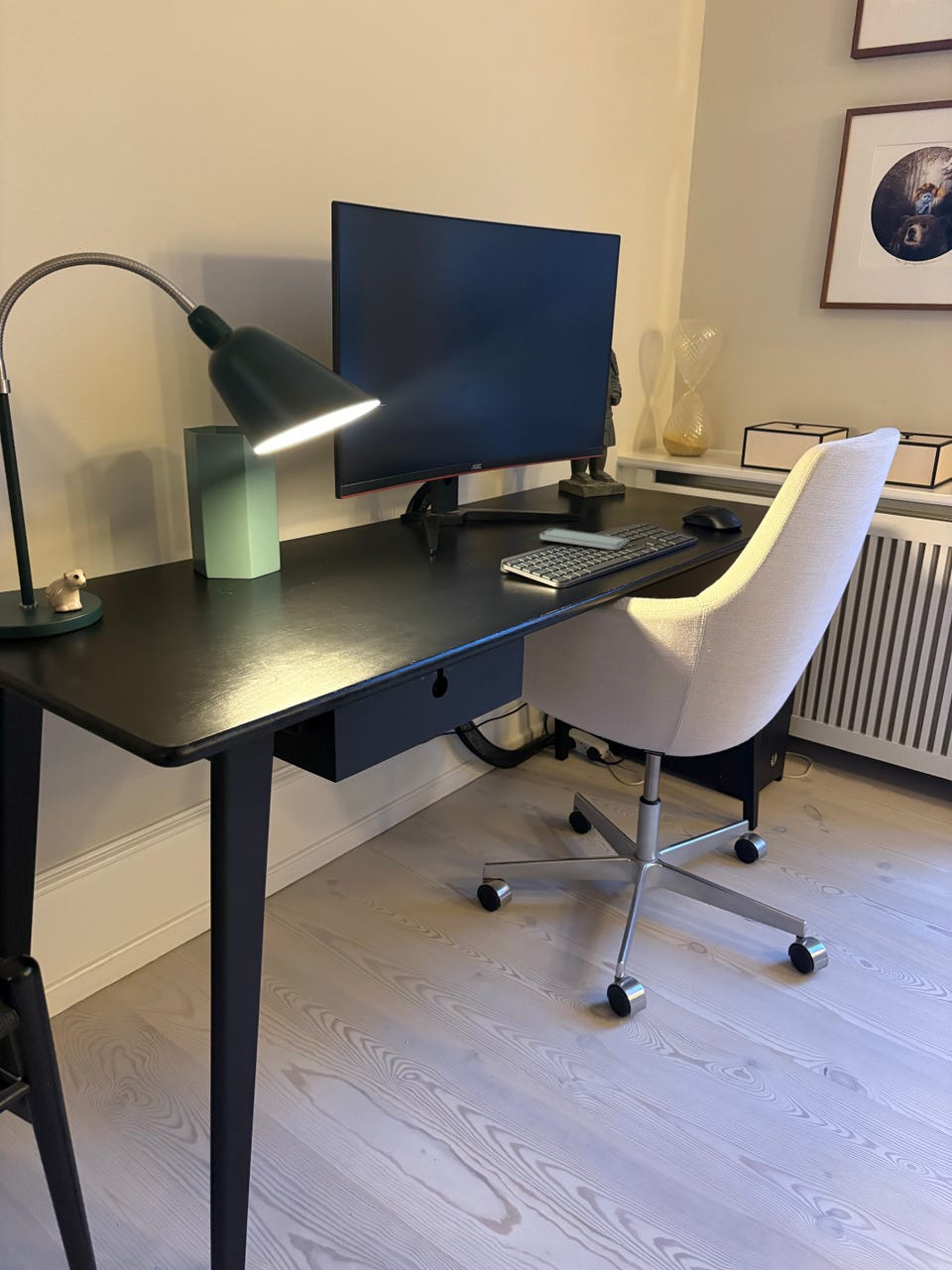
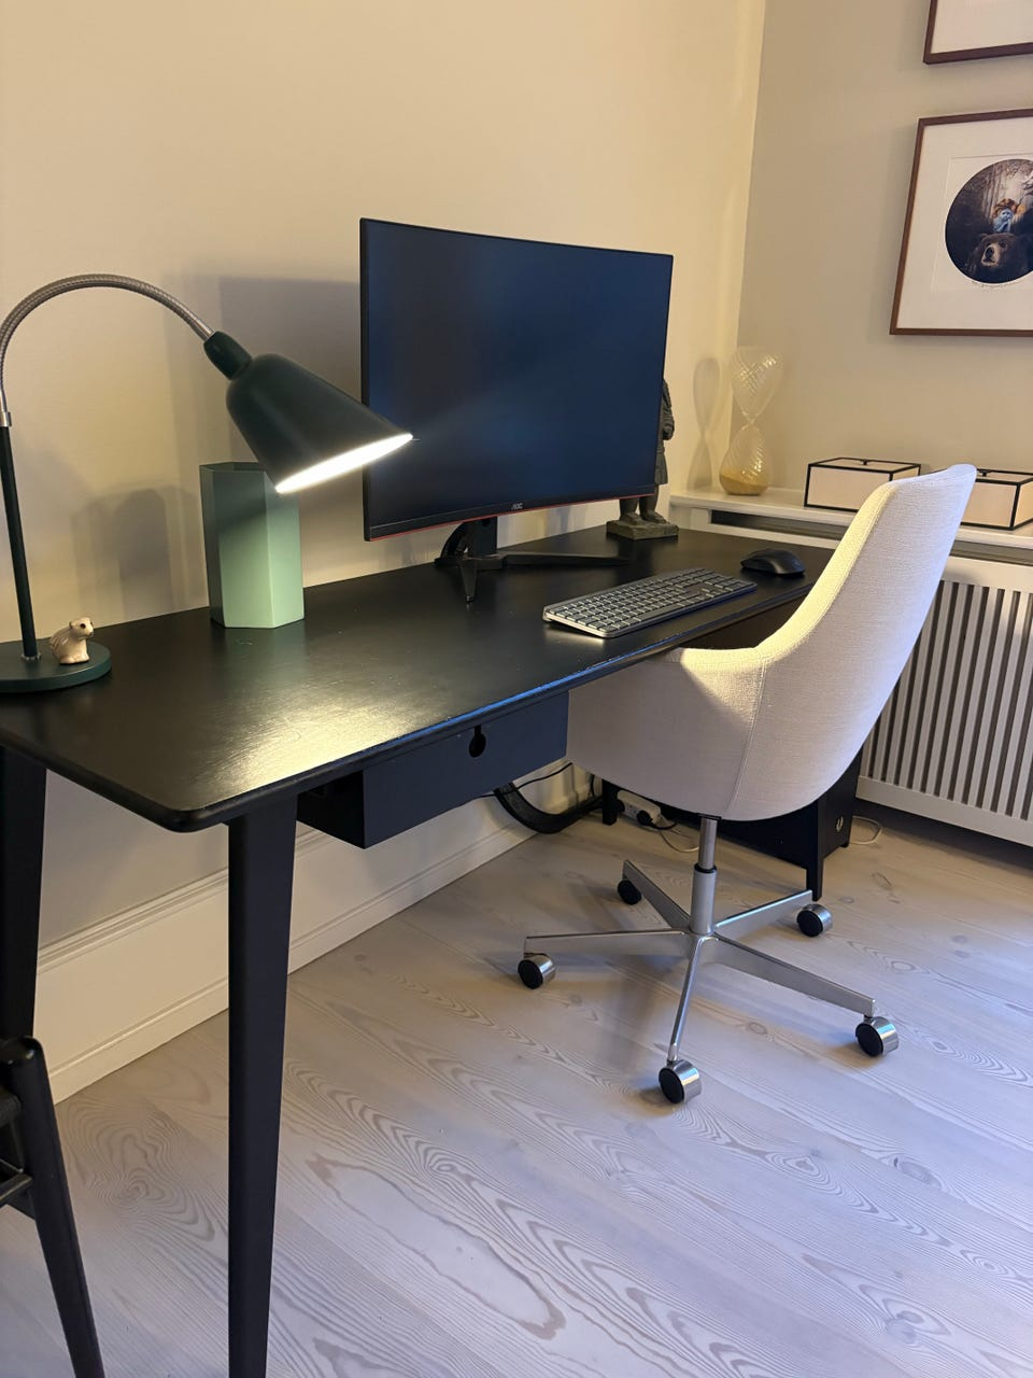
- smartphone [538,528,629,551]
